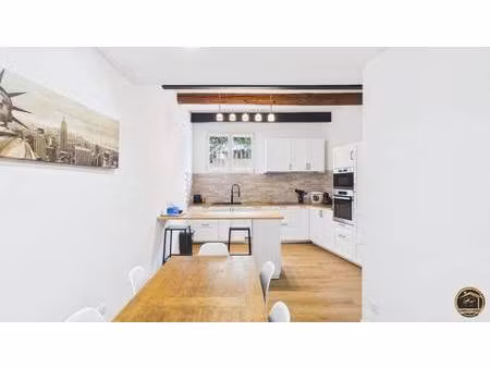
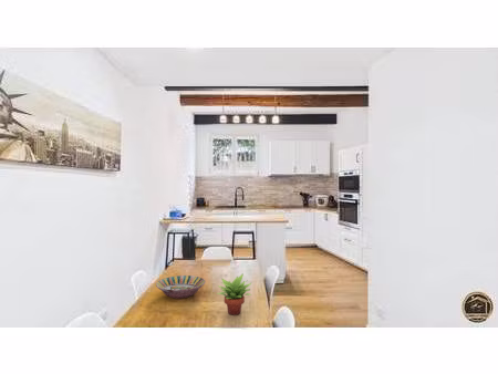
+ serving bowl [155,274,207,300]
+ succulent plant [216,272,252,316]
